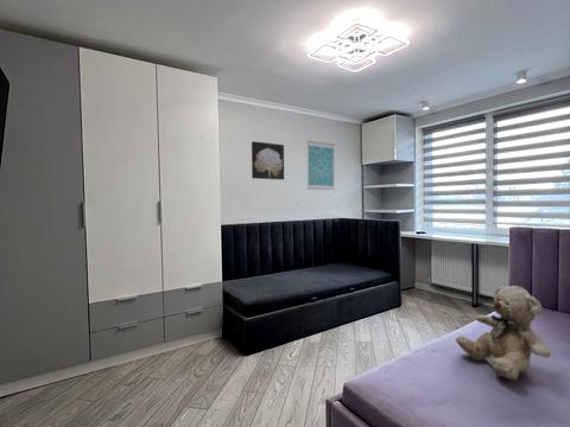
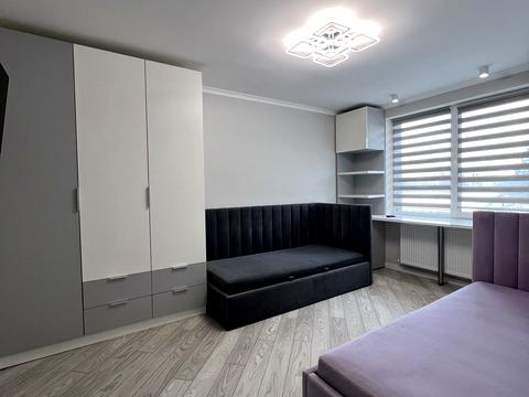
- wall art [251,140,285,180]
- teddy bear [455,285,552,382]
- wall art [305,140,336,191]
